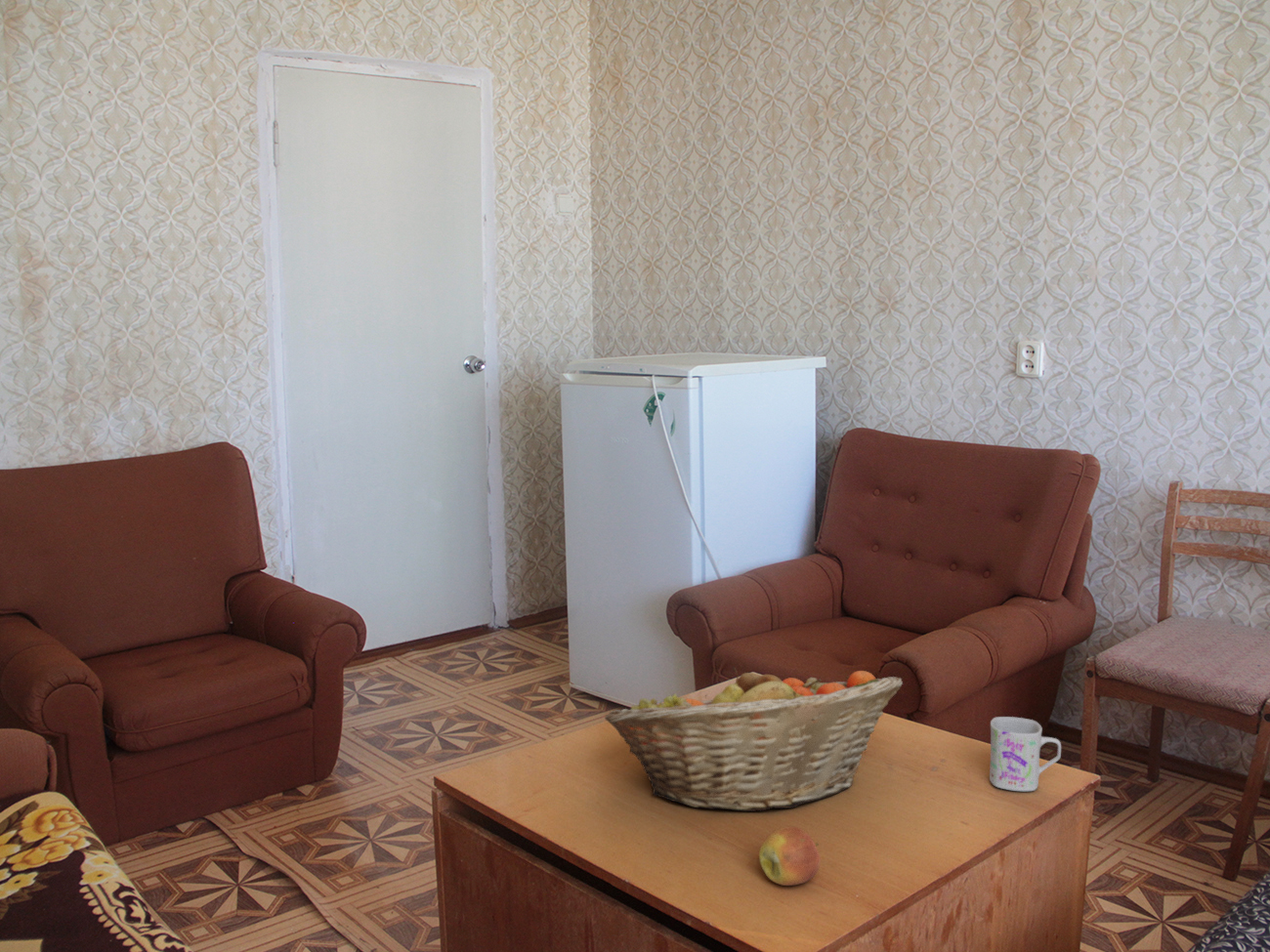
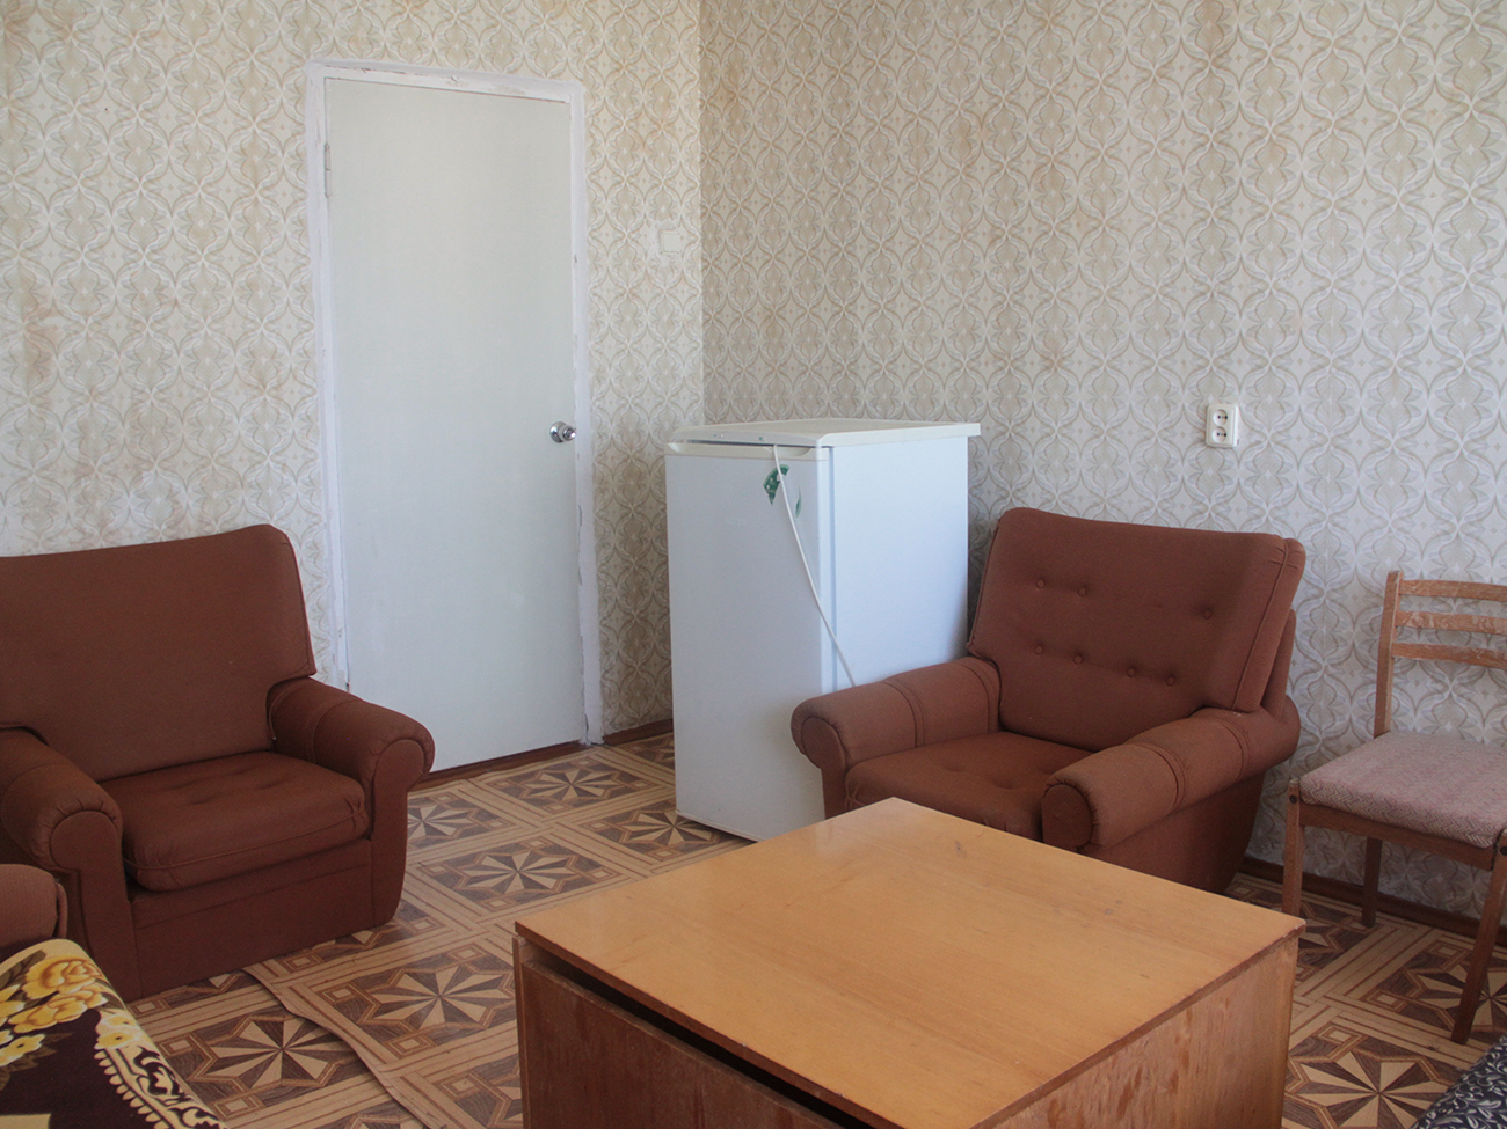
- apple [758,825,822,887]
- mug [989,716,1062,792]
- fruit basket [604,666,904,812]
